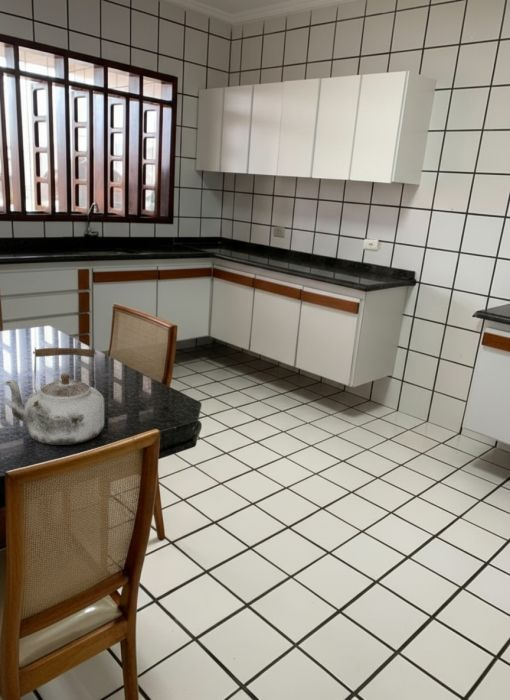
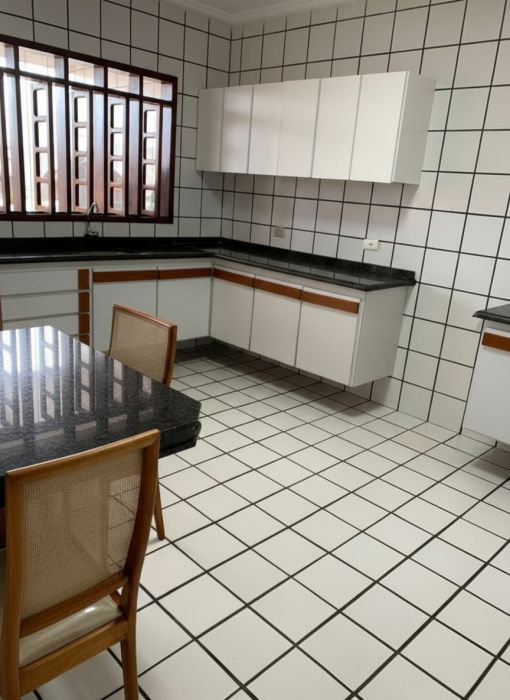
- kettle [3,346,105,446]
